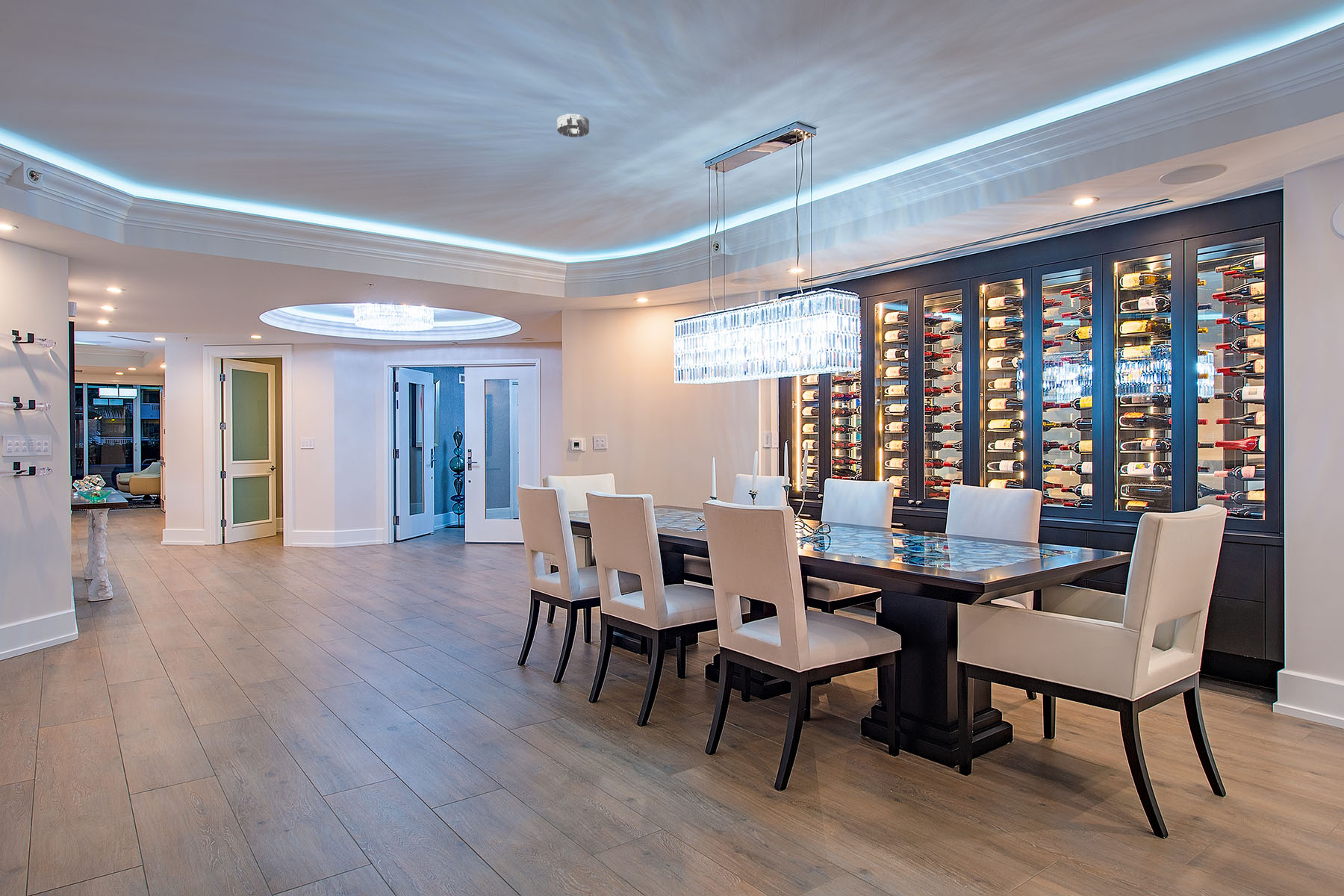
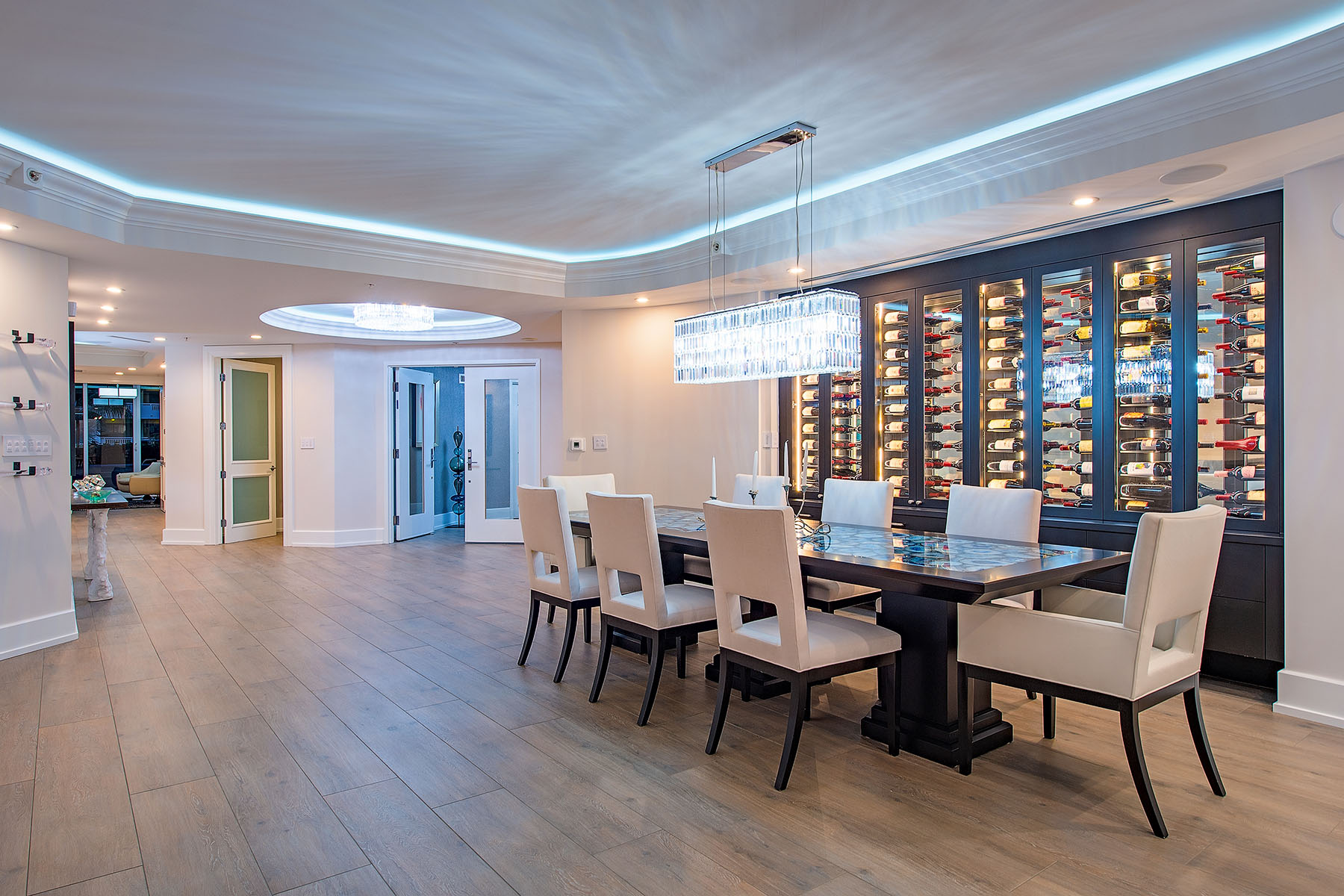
- smoke detector [556,113,590,138]
